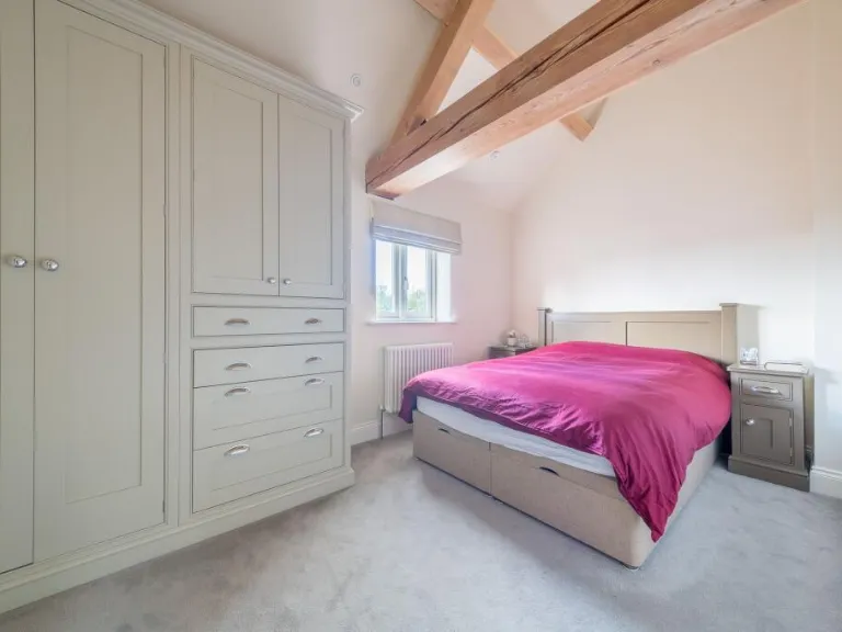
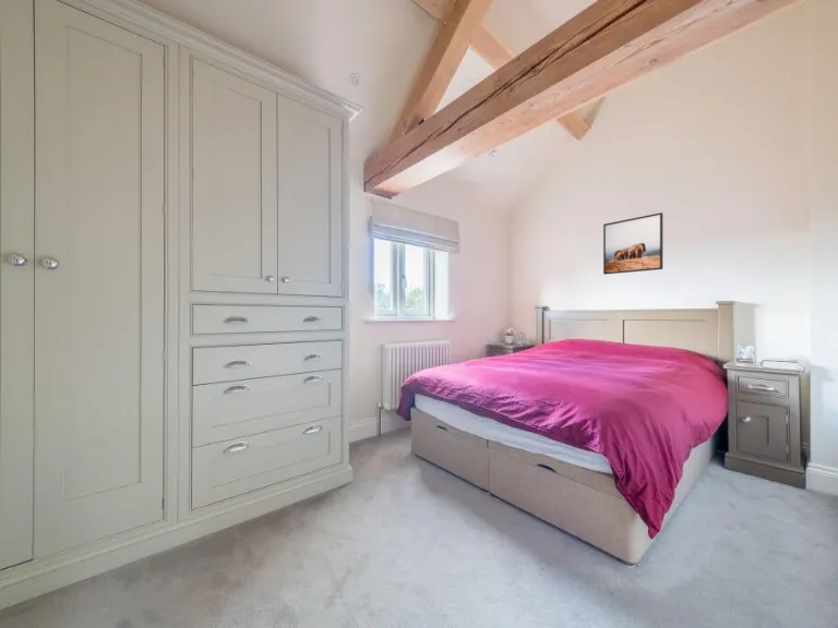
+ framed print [602,212,663,276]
